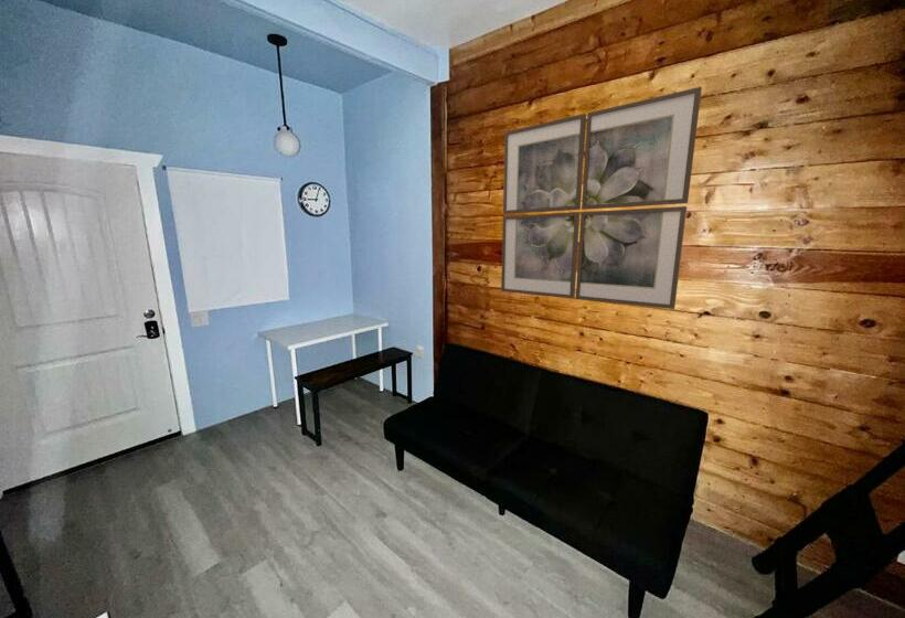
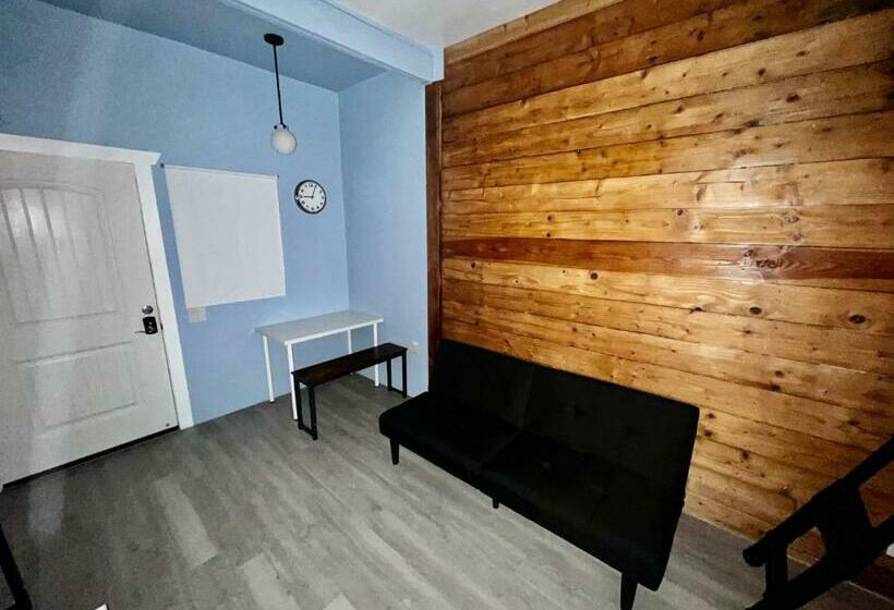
- wall art [500,86,703,310]
